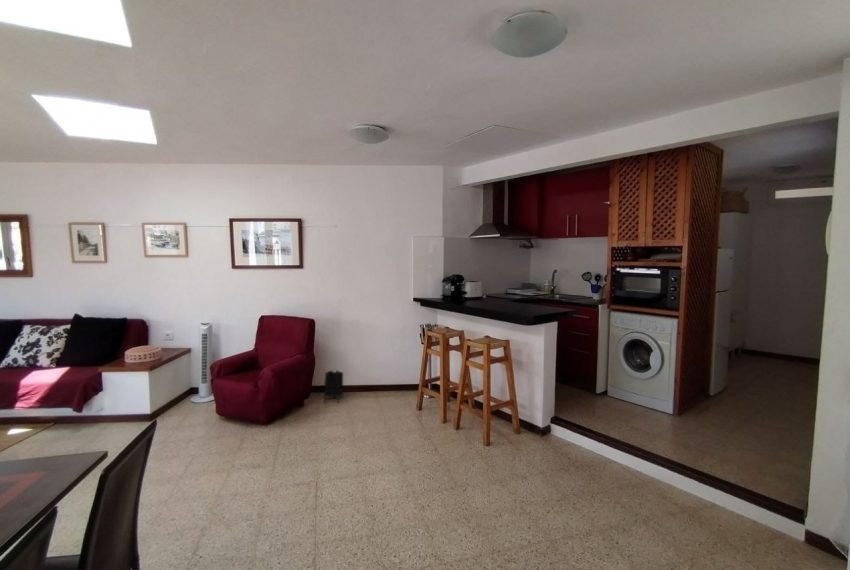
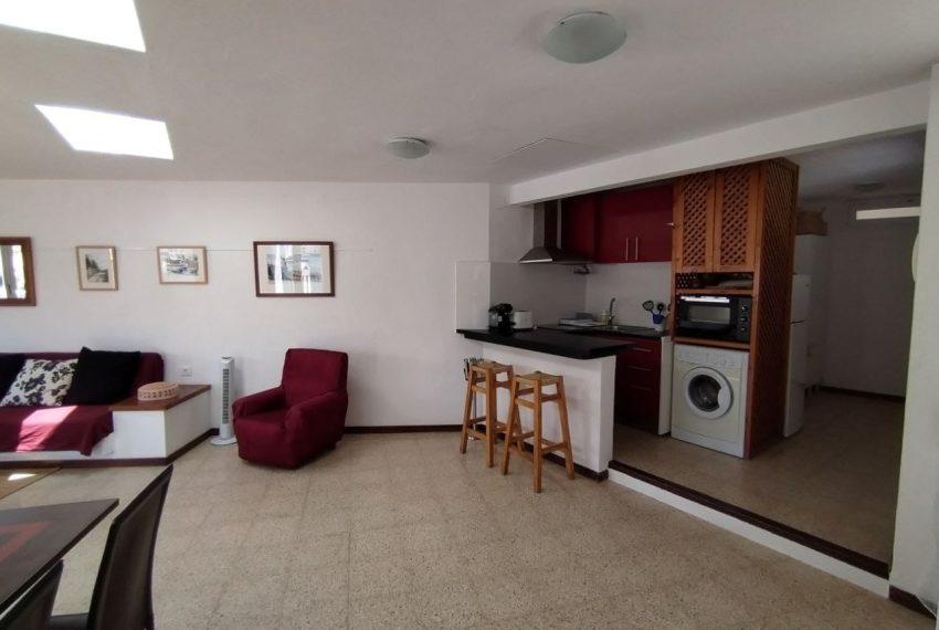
- backpack [323,368,344,404]
